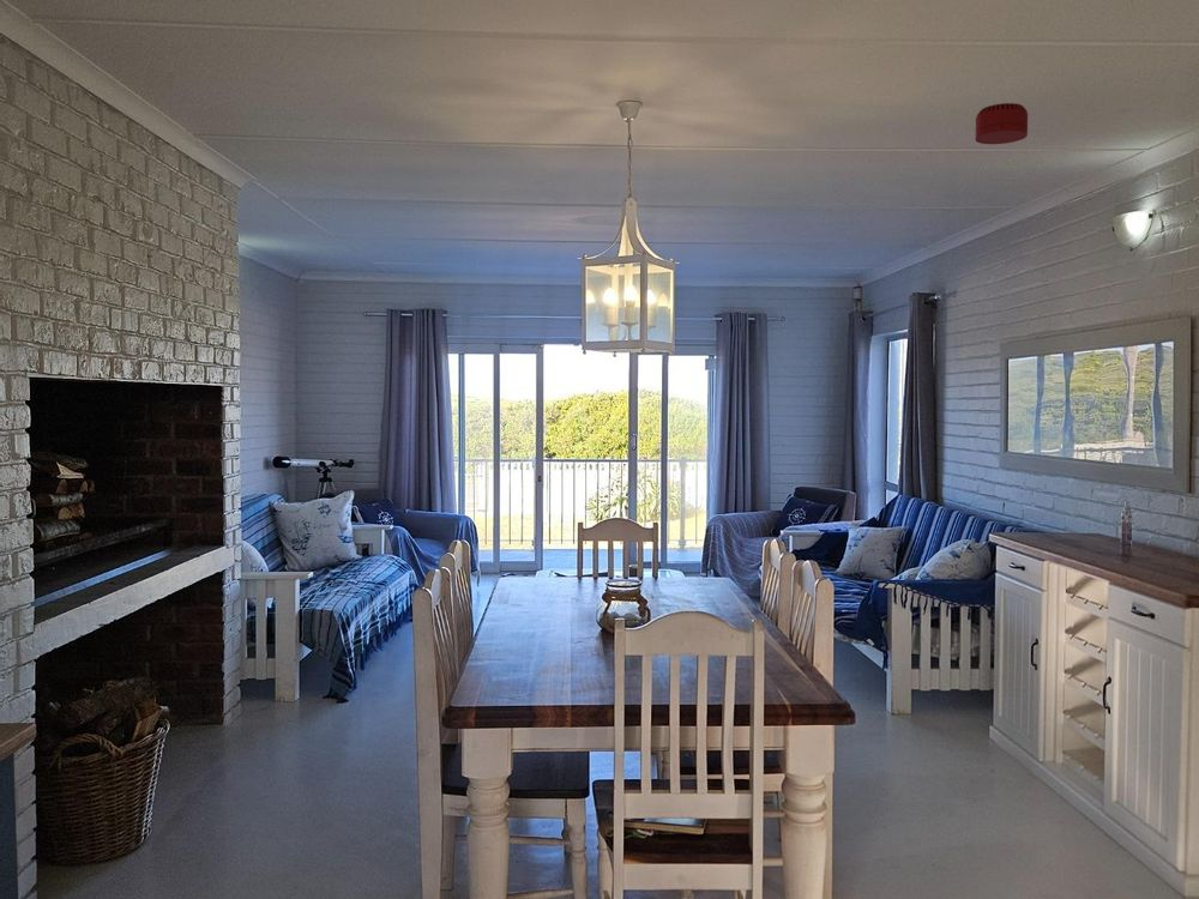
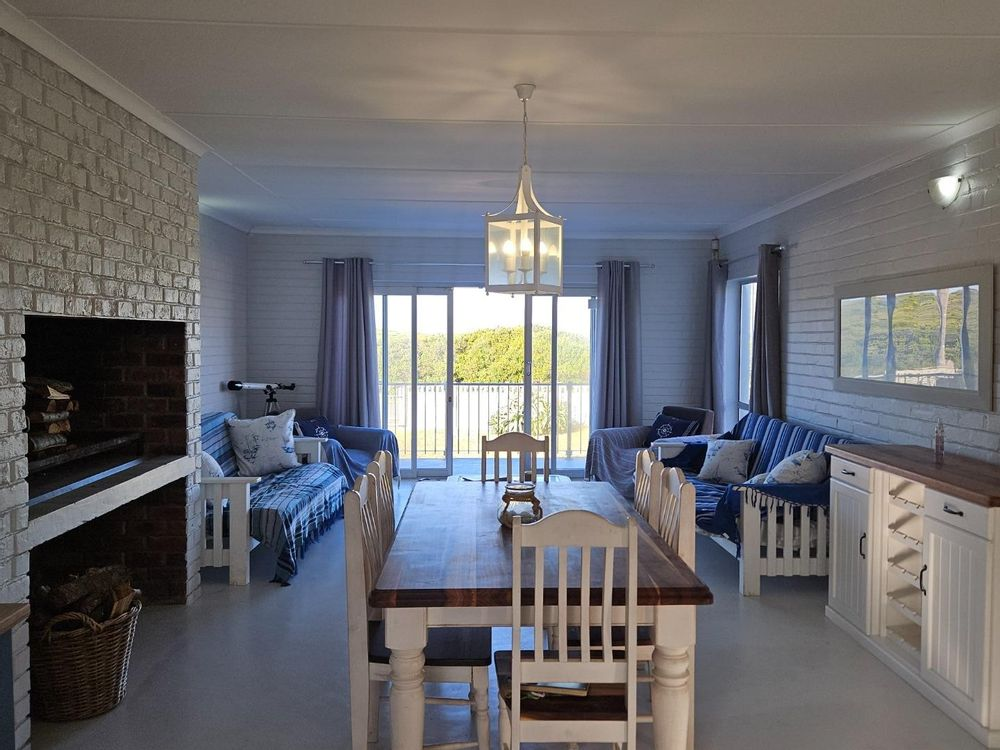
- smoke detector [974,102,1029,145]
